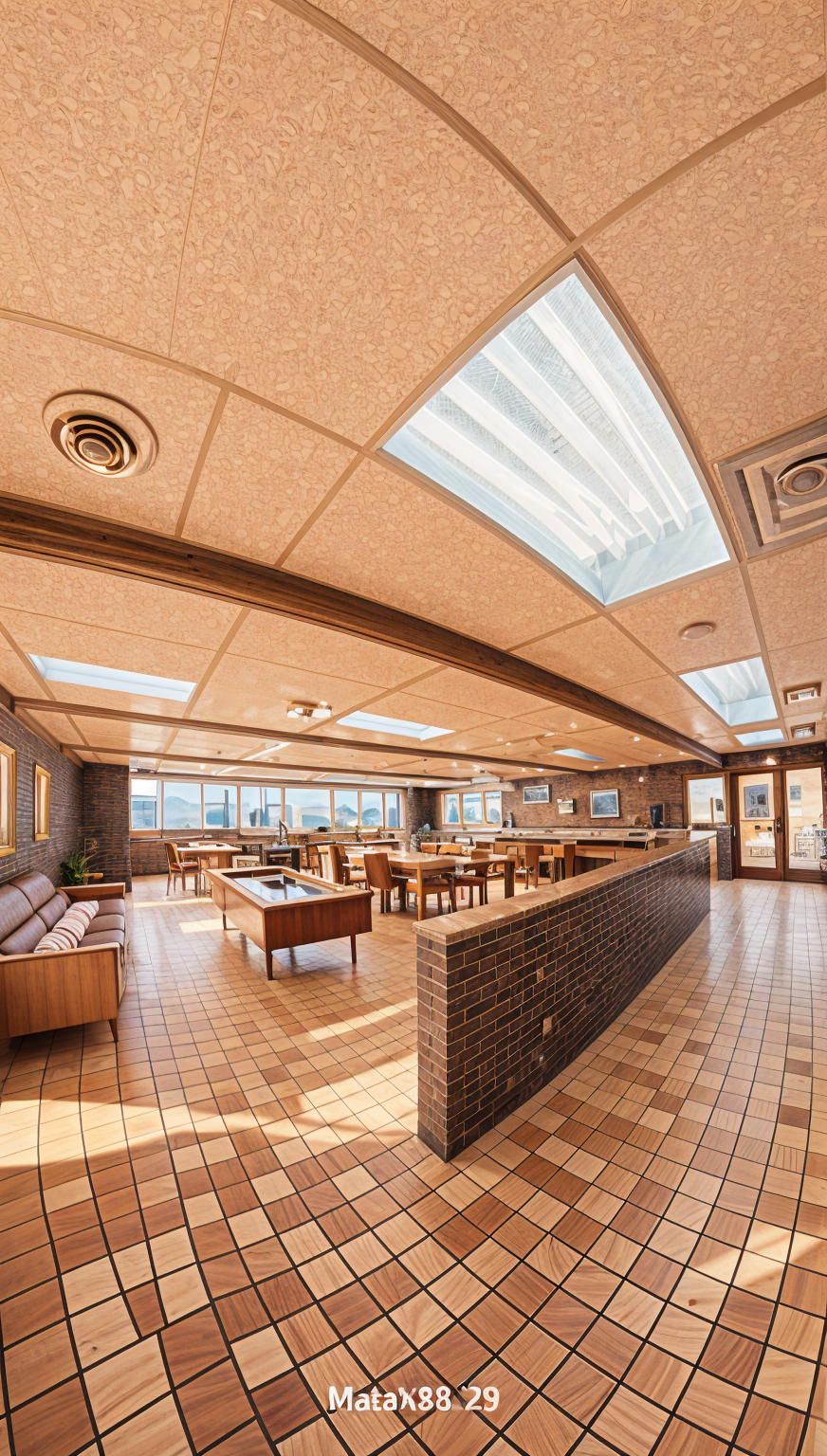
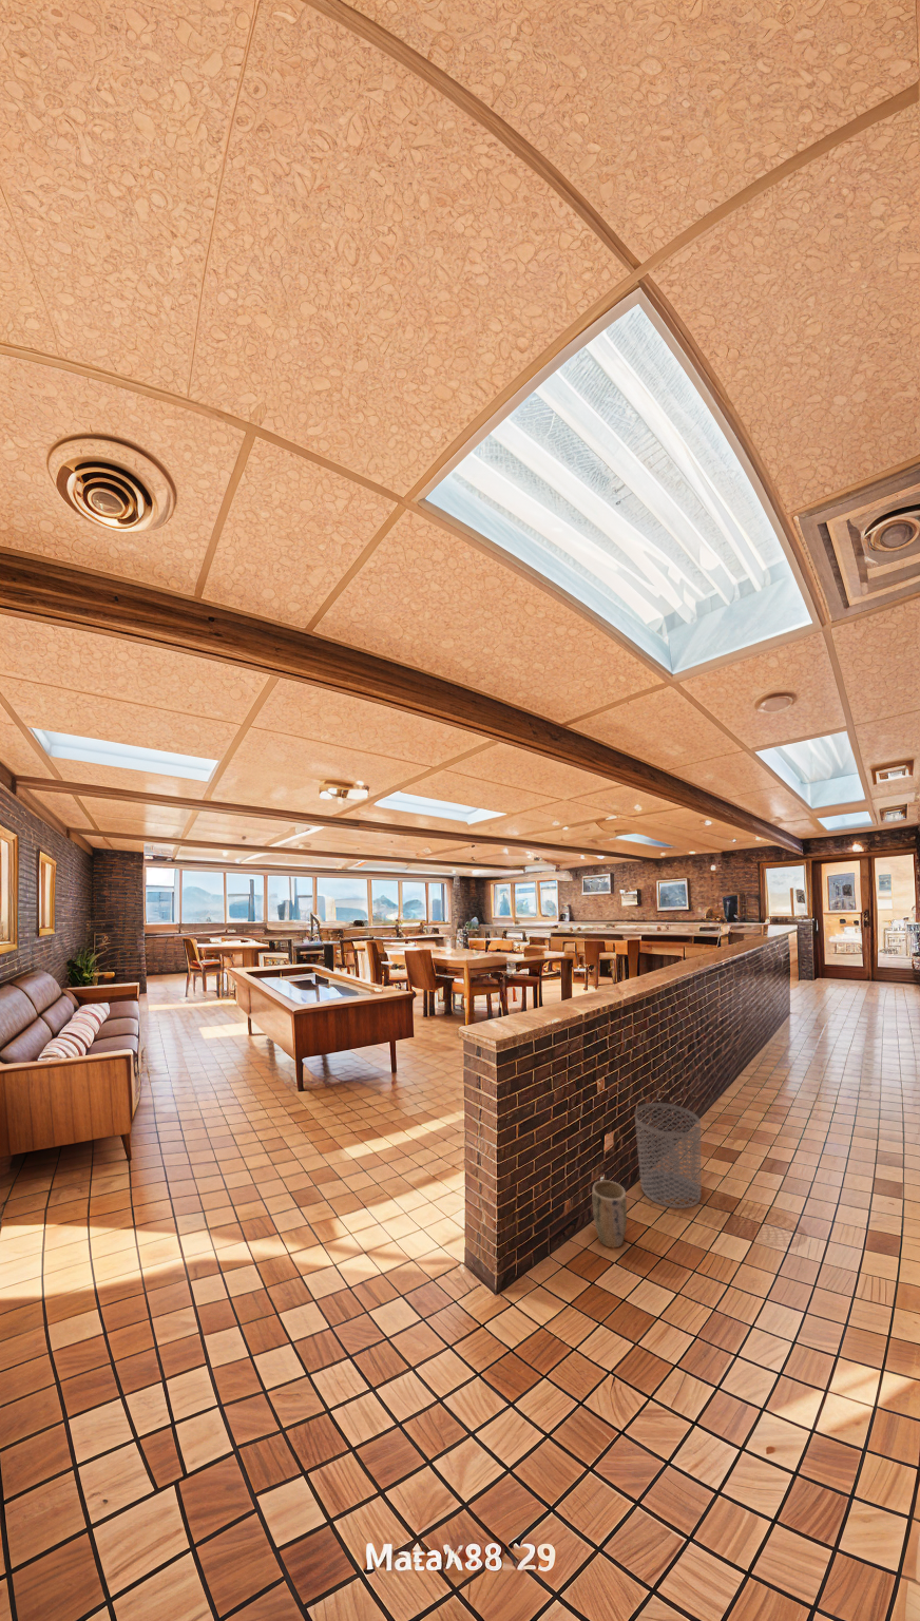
+ plant pot [591,1180,627,1248]
+ waste bin [634,1102,702,1209]
